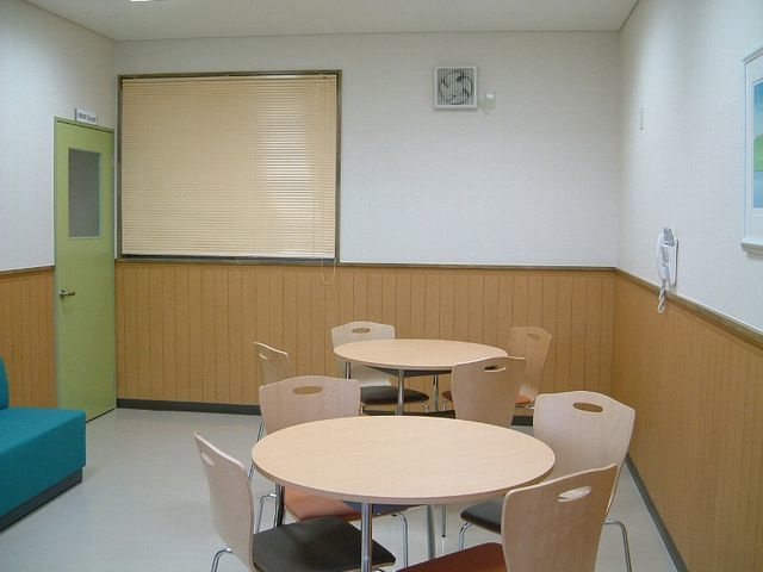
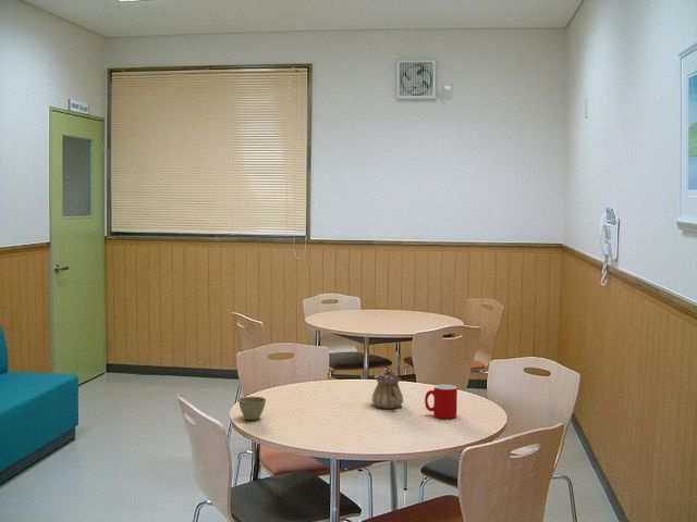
+ teapot [371,366,404,410]
+ flower pot [237,396,267,421]
+ cup [424,384,458,420]
